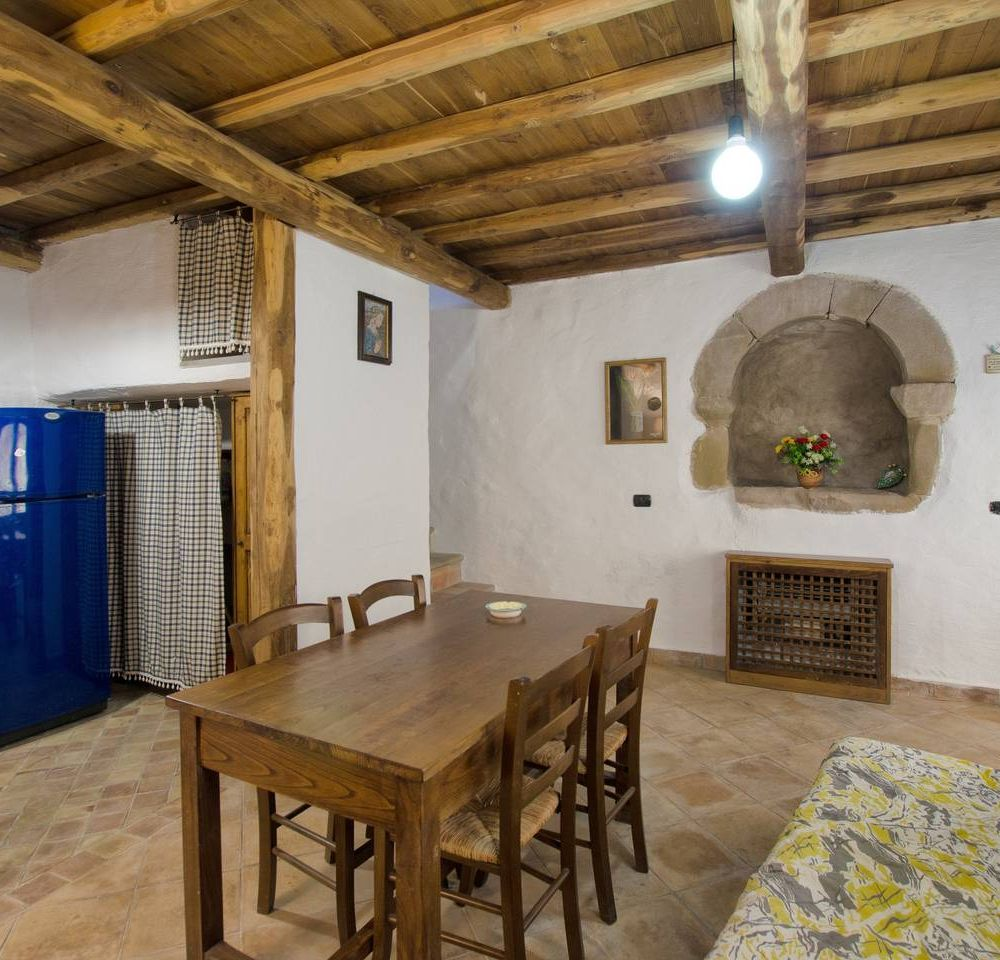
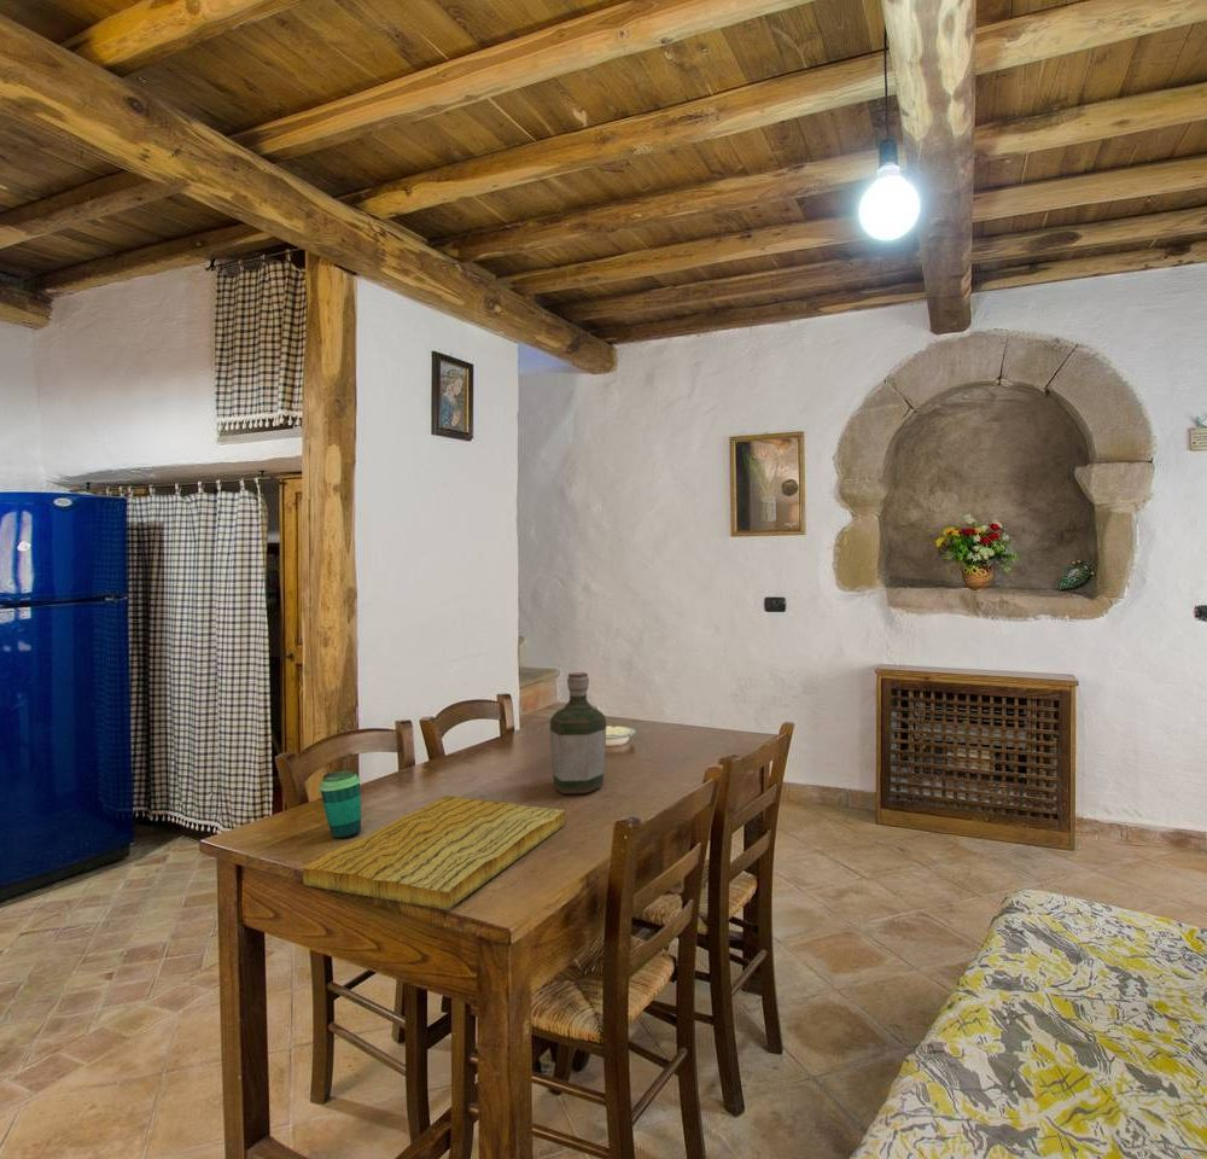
+ bottle [549,671,607,796]
+ cutting board [302,794,566,910]
+ cup [317,770,362,839]
